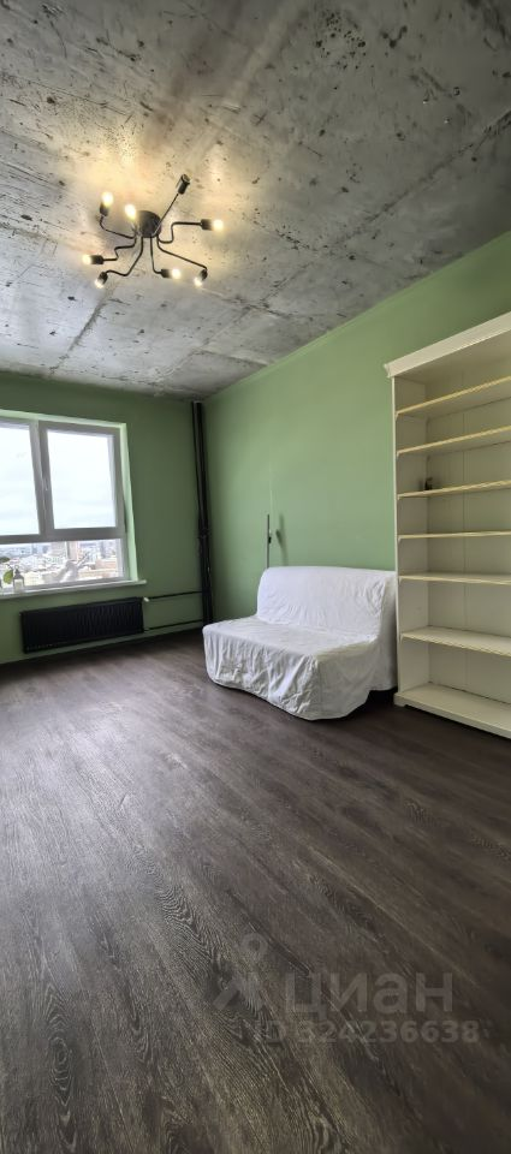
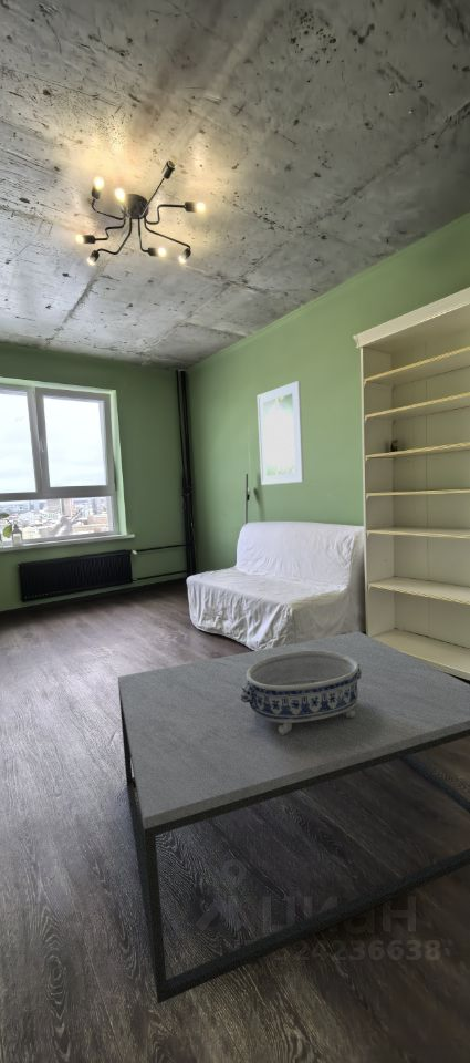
+ coffee table [117,630,470,1004]
+ decorative bowl [240,650,362,735]
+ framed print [257,380,305,486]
